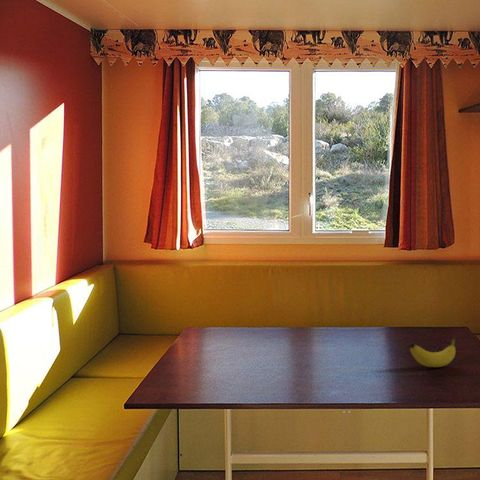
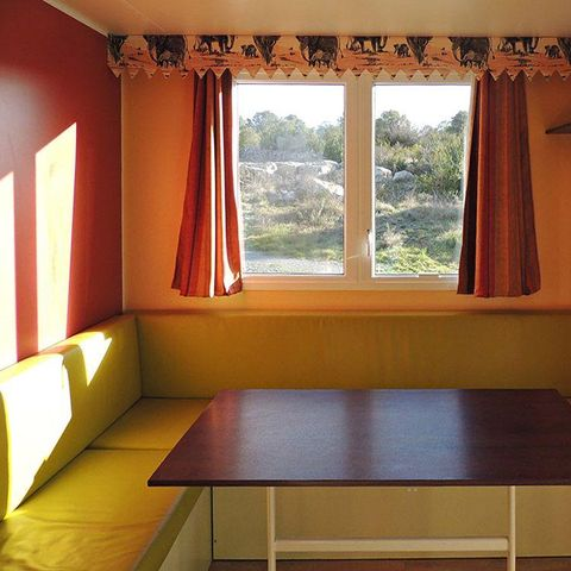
- fruit [409,335,456,368]
